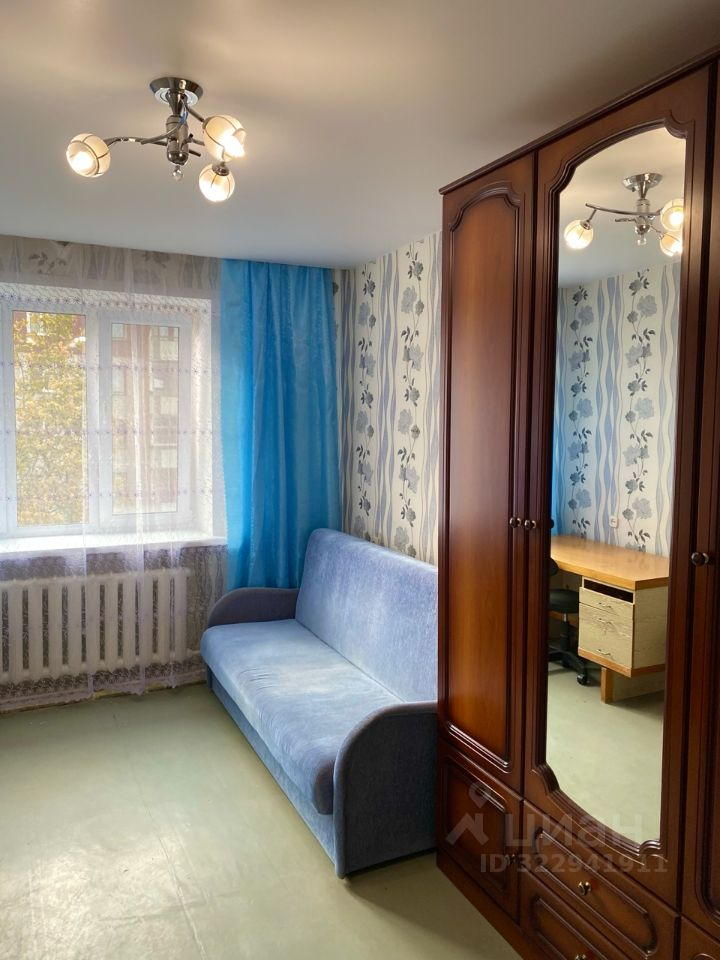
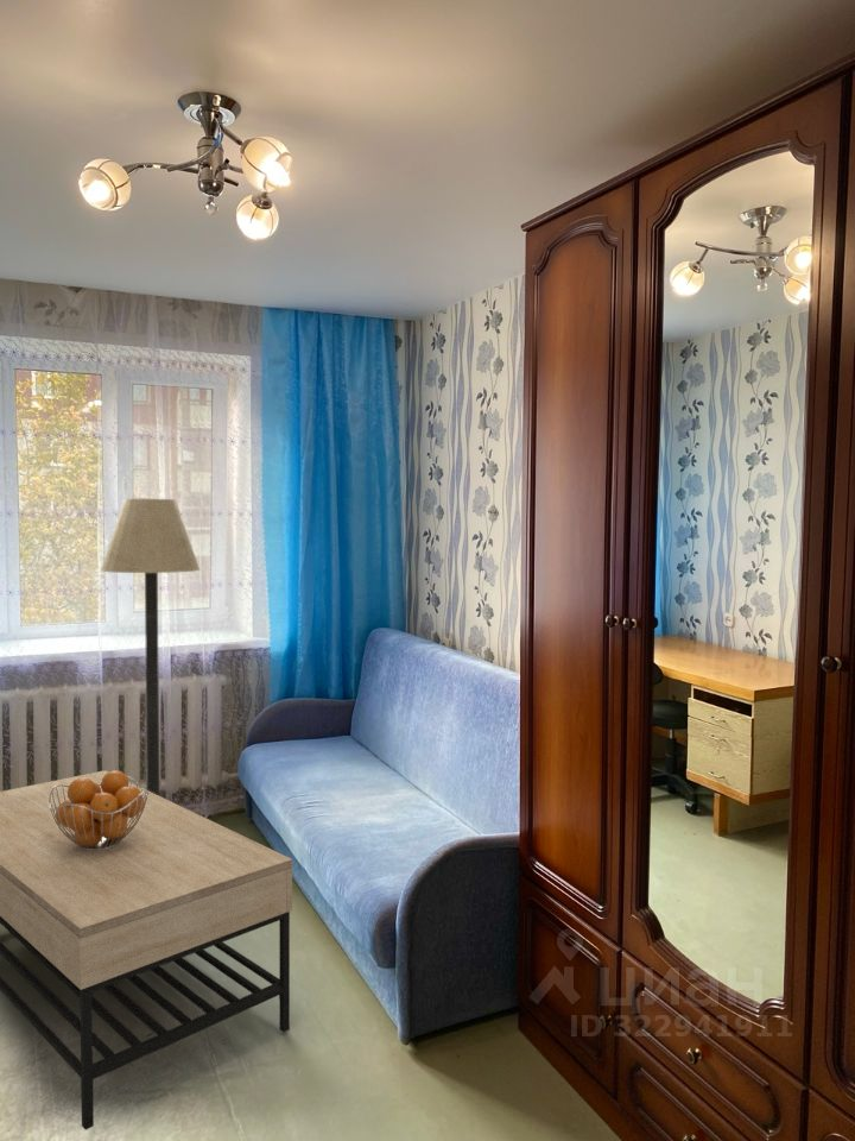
+ coffee table [0,769,293,1131]
+ floor lamp [100,498,201,796]
+ fruit basket [49,769,148,851]
